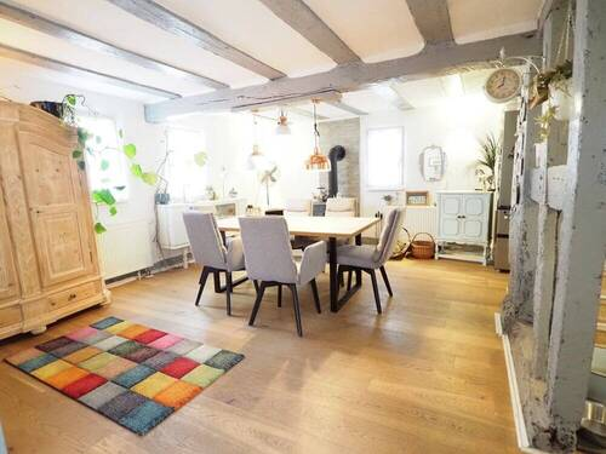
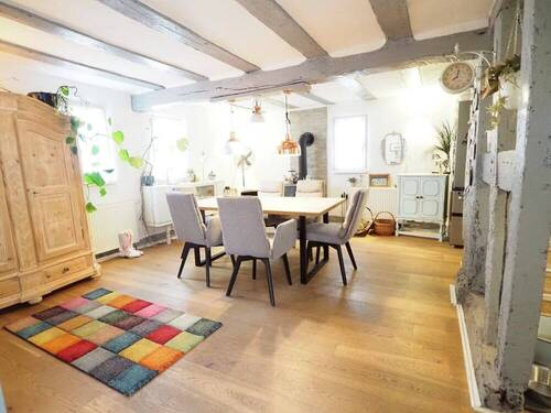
+ boots [117,229,144,259]
